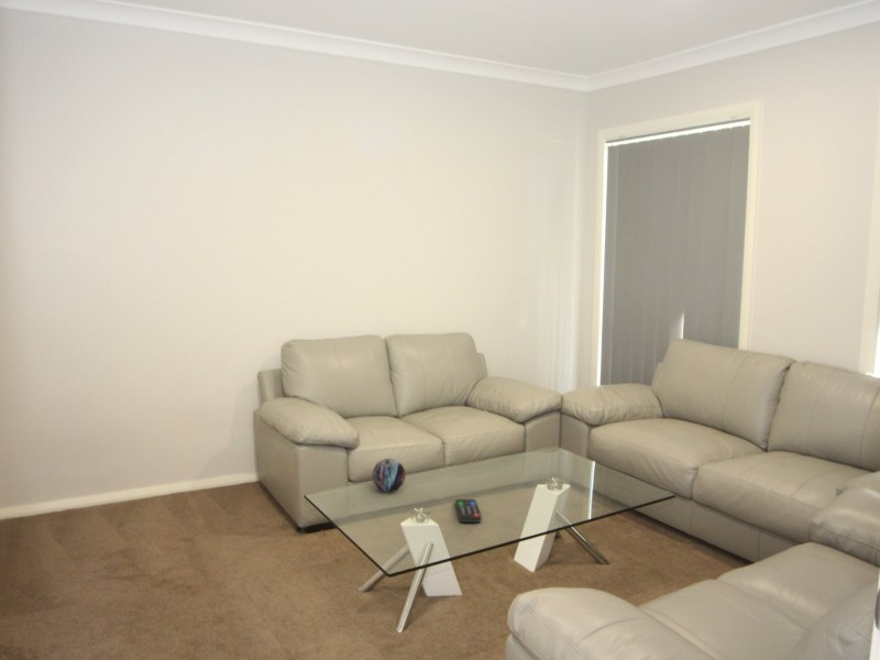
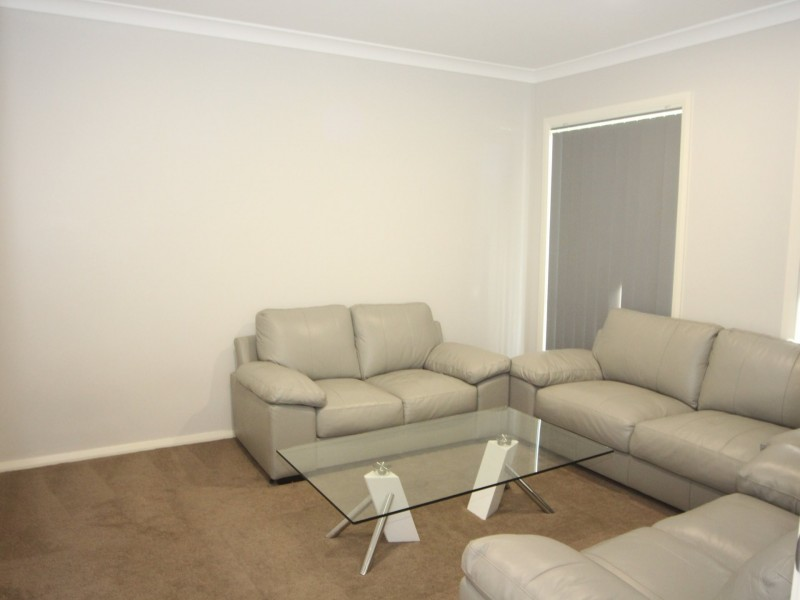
- decorative orb [371,458,406,493]
- remote control [454,498,483,524]
